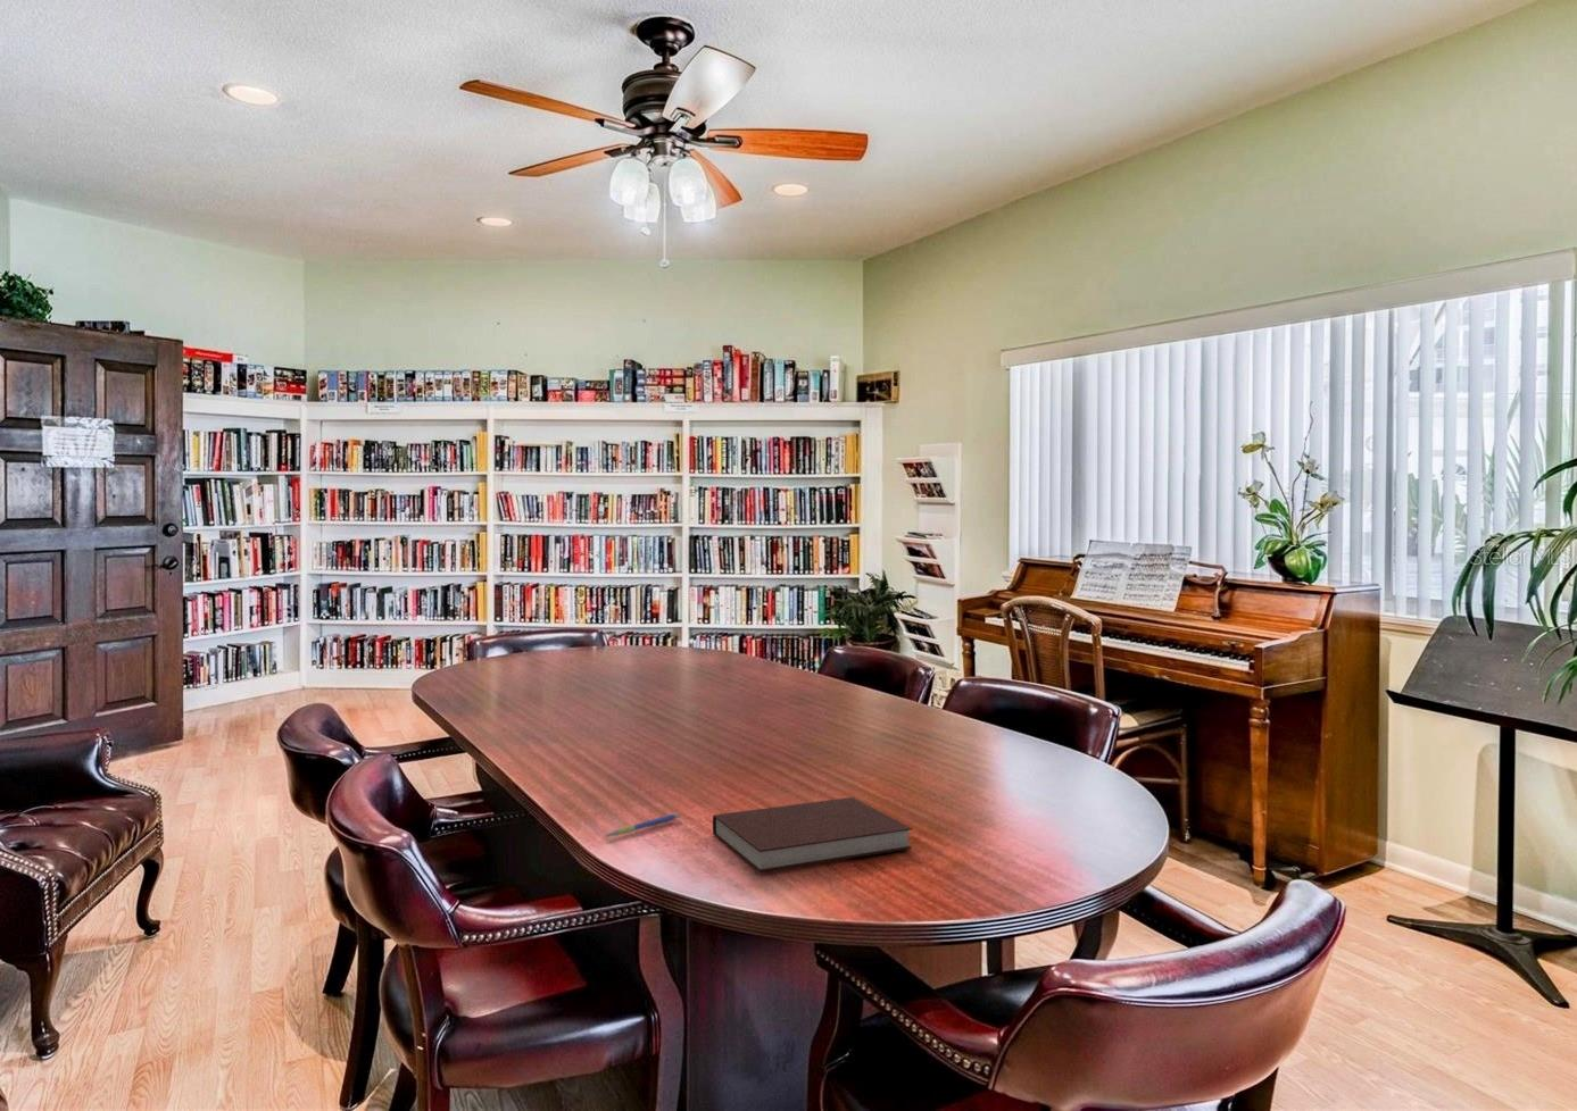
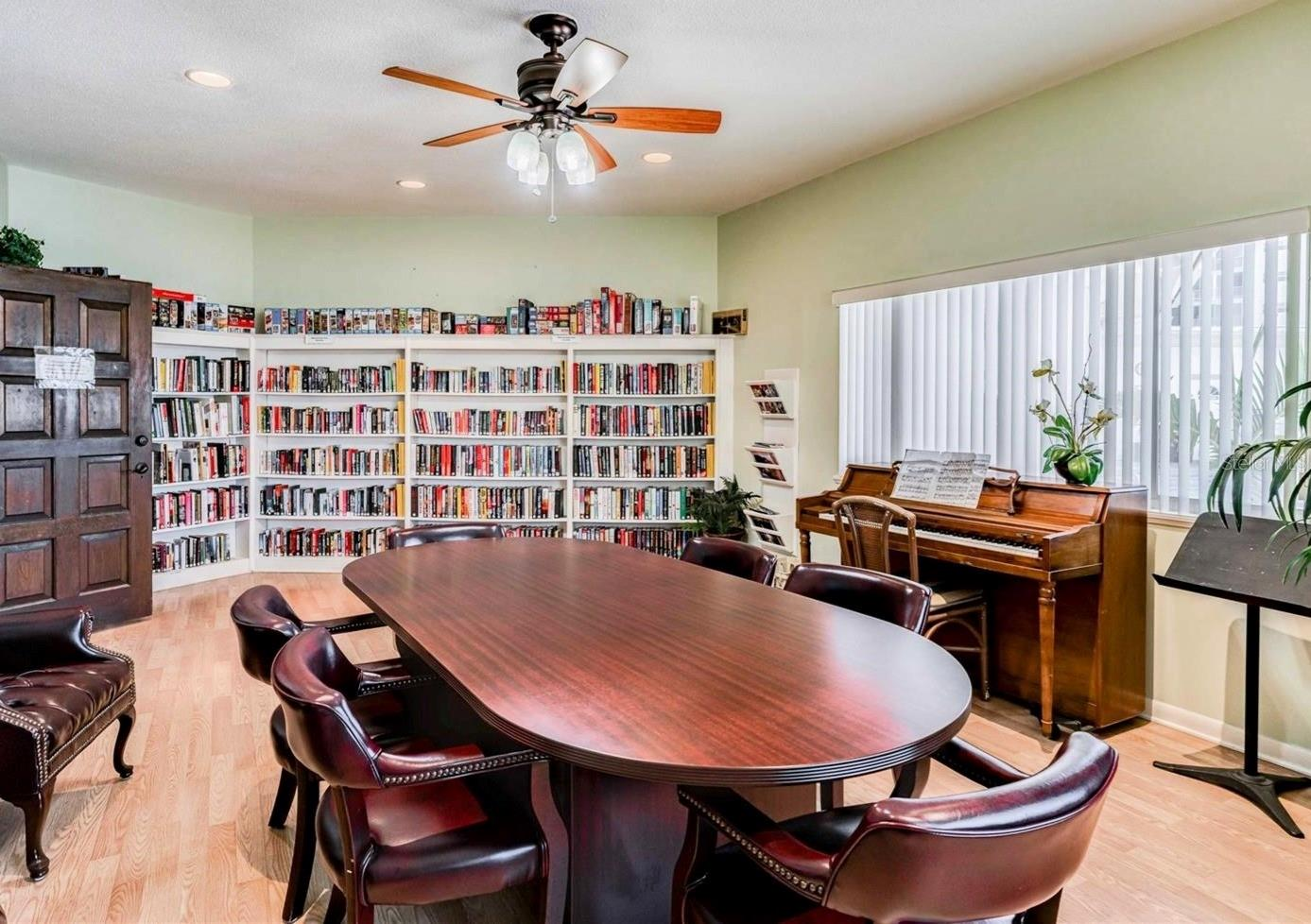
- notebook [712,796,913,874]
- pen [604,813,681,837]
